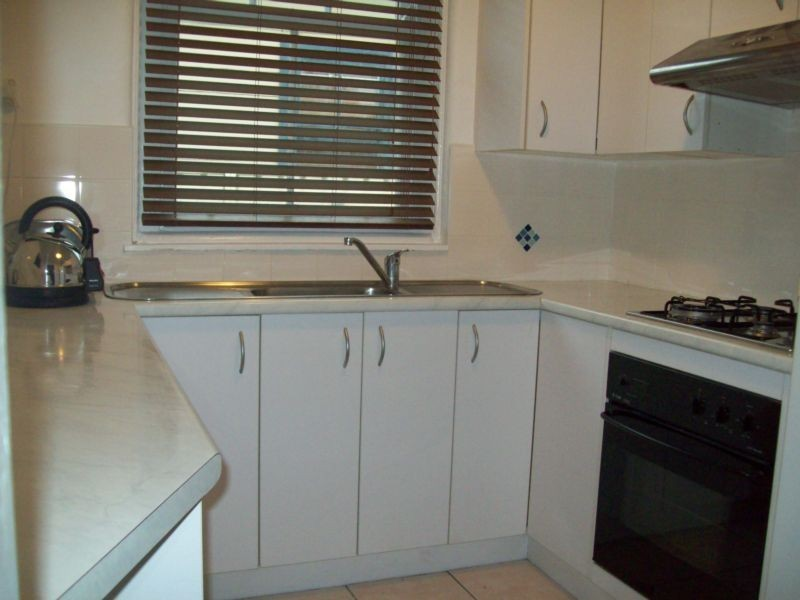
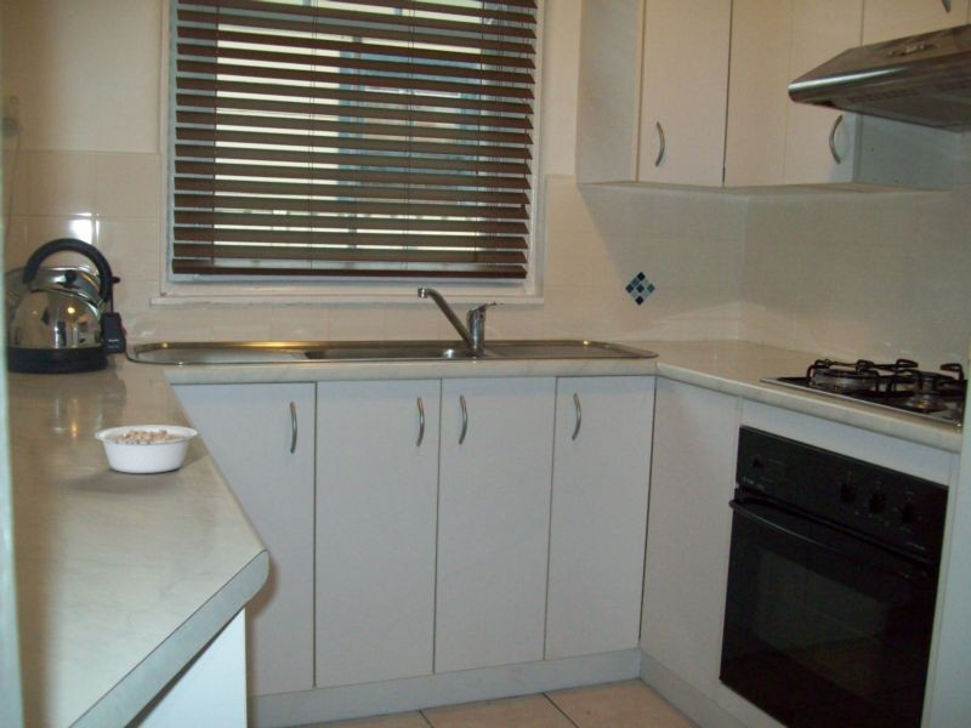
+ legume [93,423,204,474]
